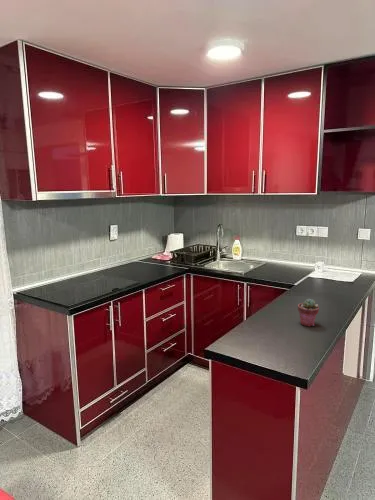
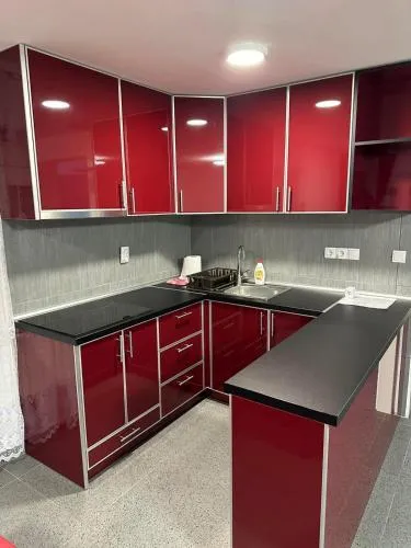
- potted succulent [297,298,320,327]
